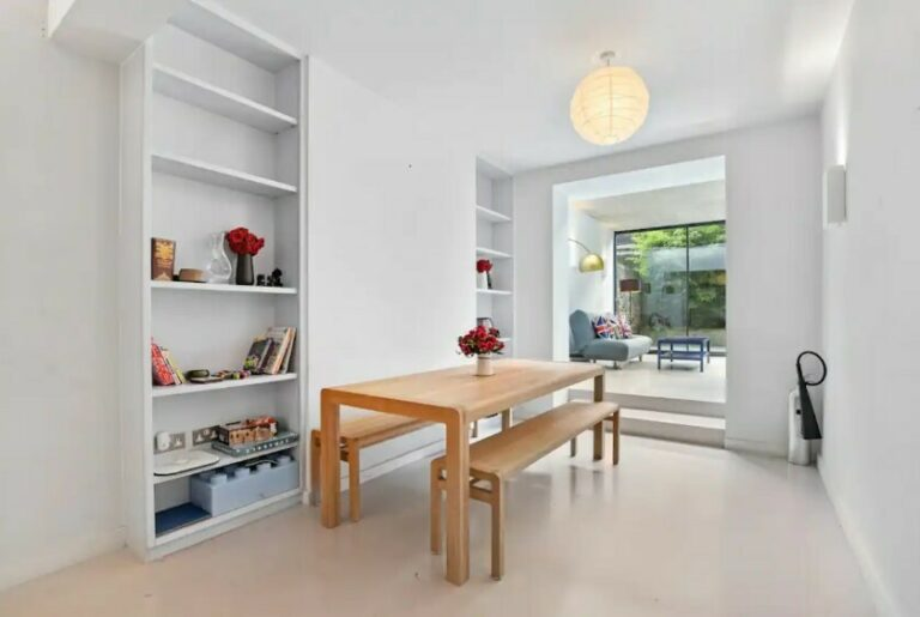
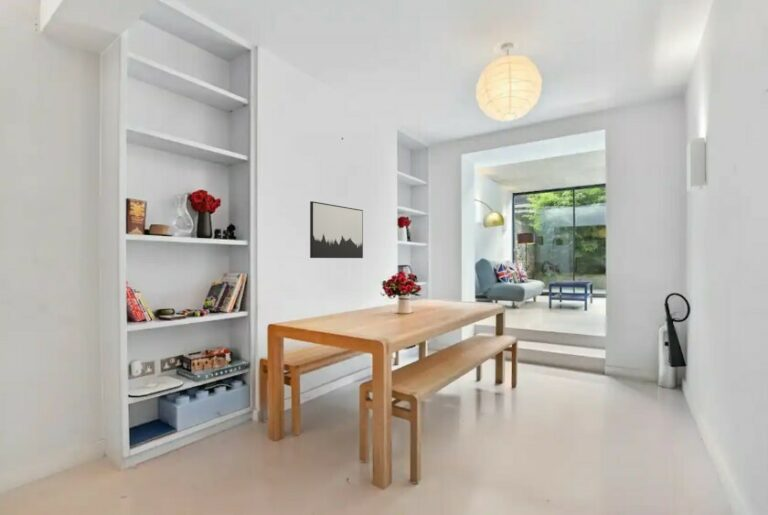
+ wall art [309,200,364,259]
